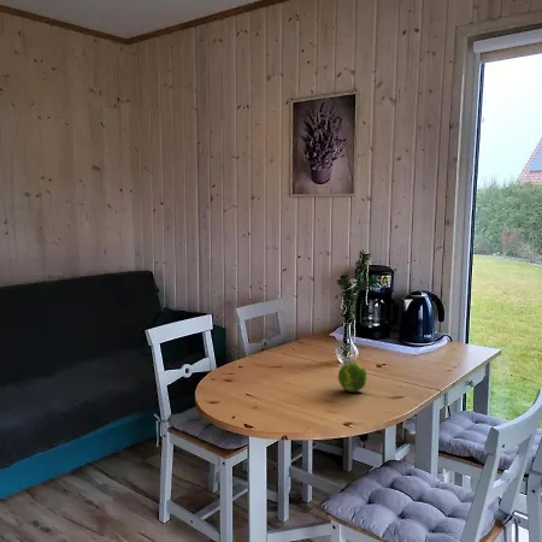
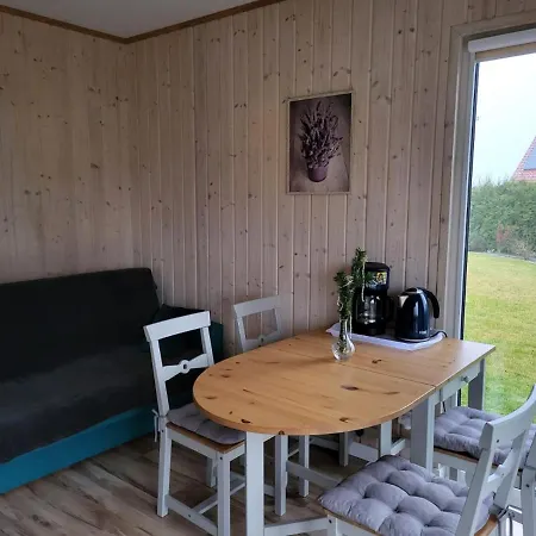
- fruit [337,361,369,393]
